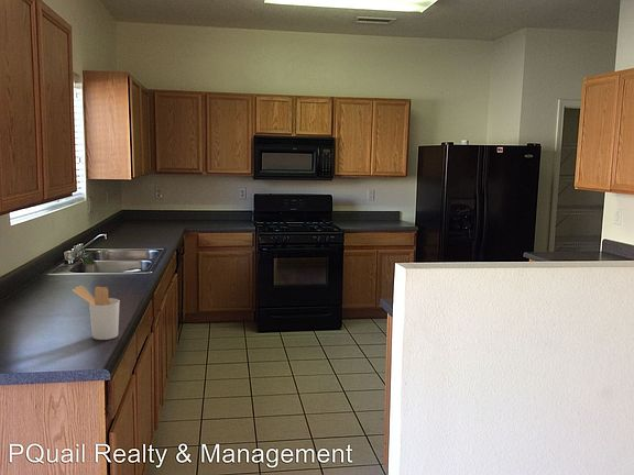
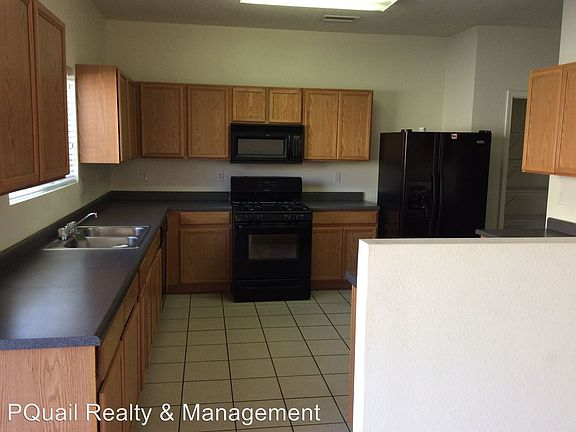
- utensil holder [70,285,120,341]
